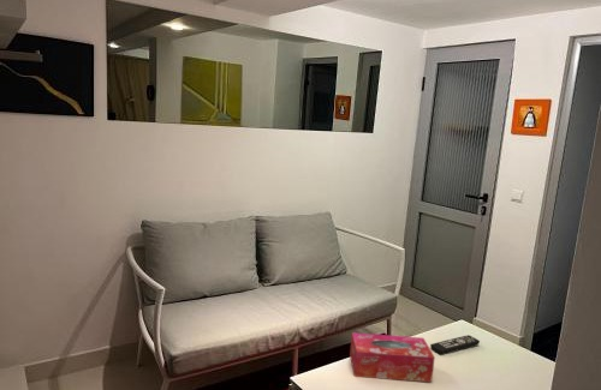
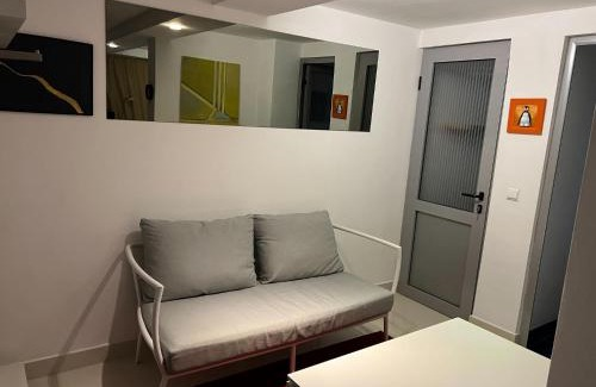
- tissue box [349,331,436,383]
- remote control [429,334,481,355]
